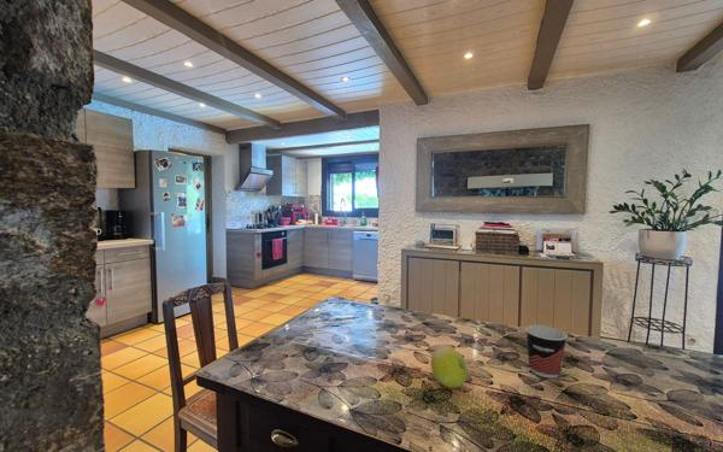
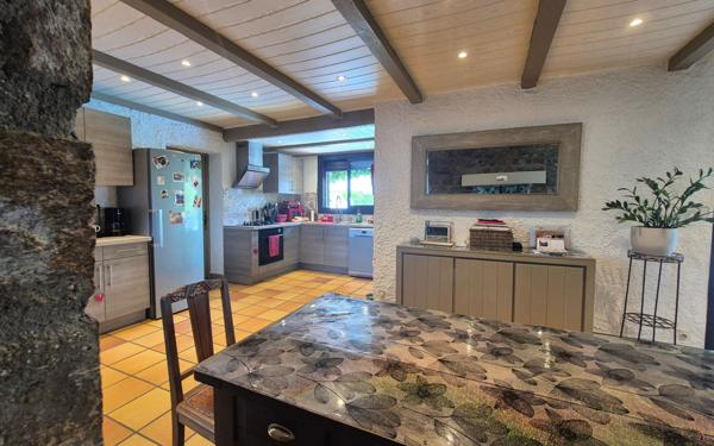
- cup [524,324,569,380]
- fruit [430,346,469,389]
